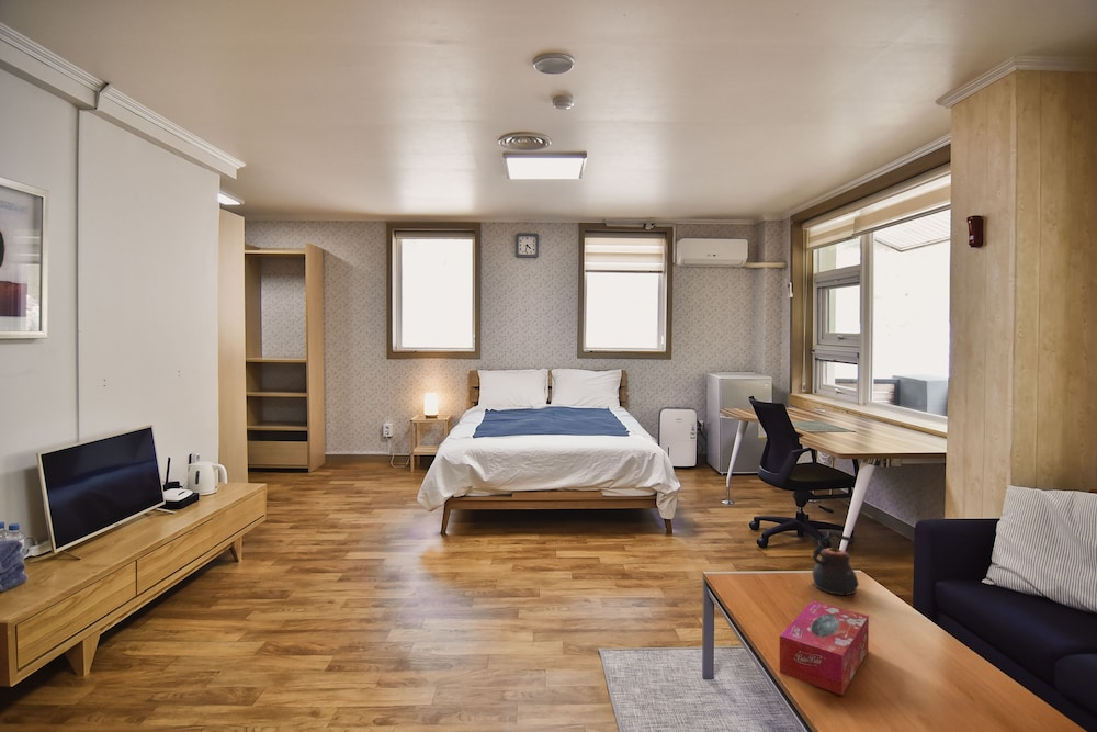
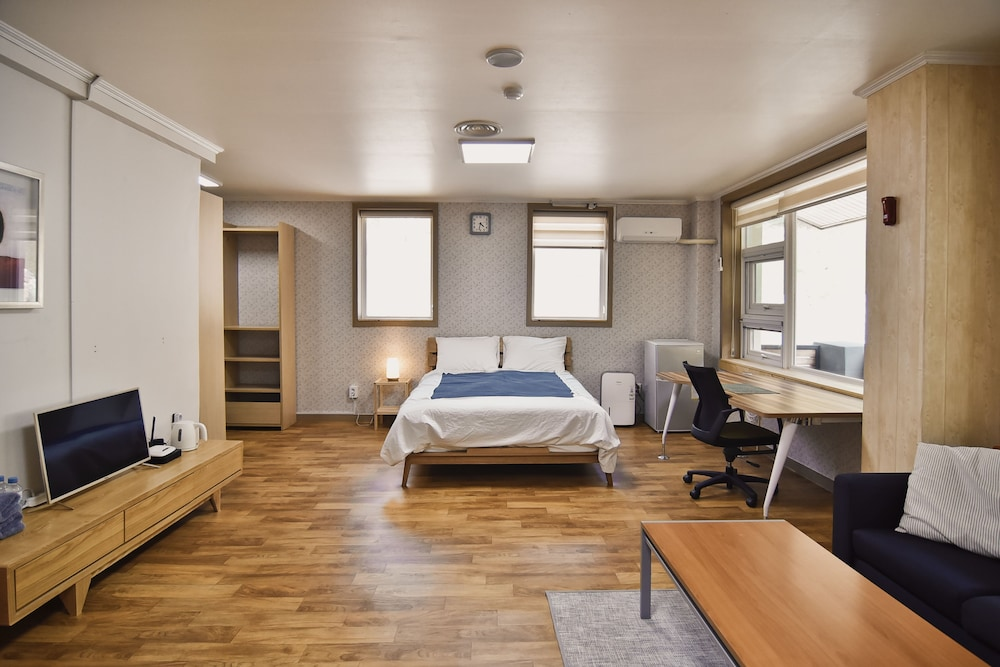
- tissue box [778,600,870,696]
- teapot [811,530,860,596]
